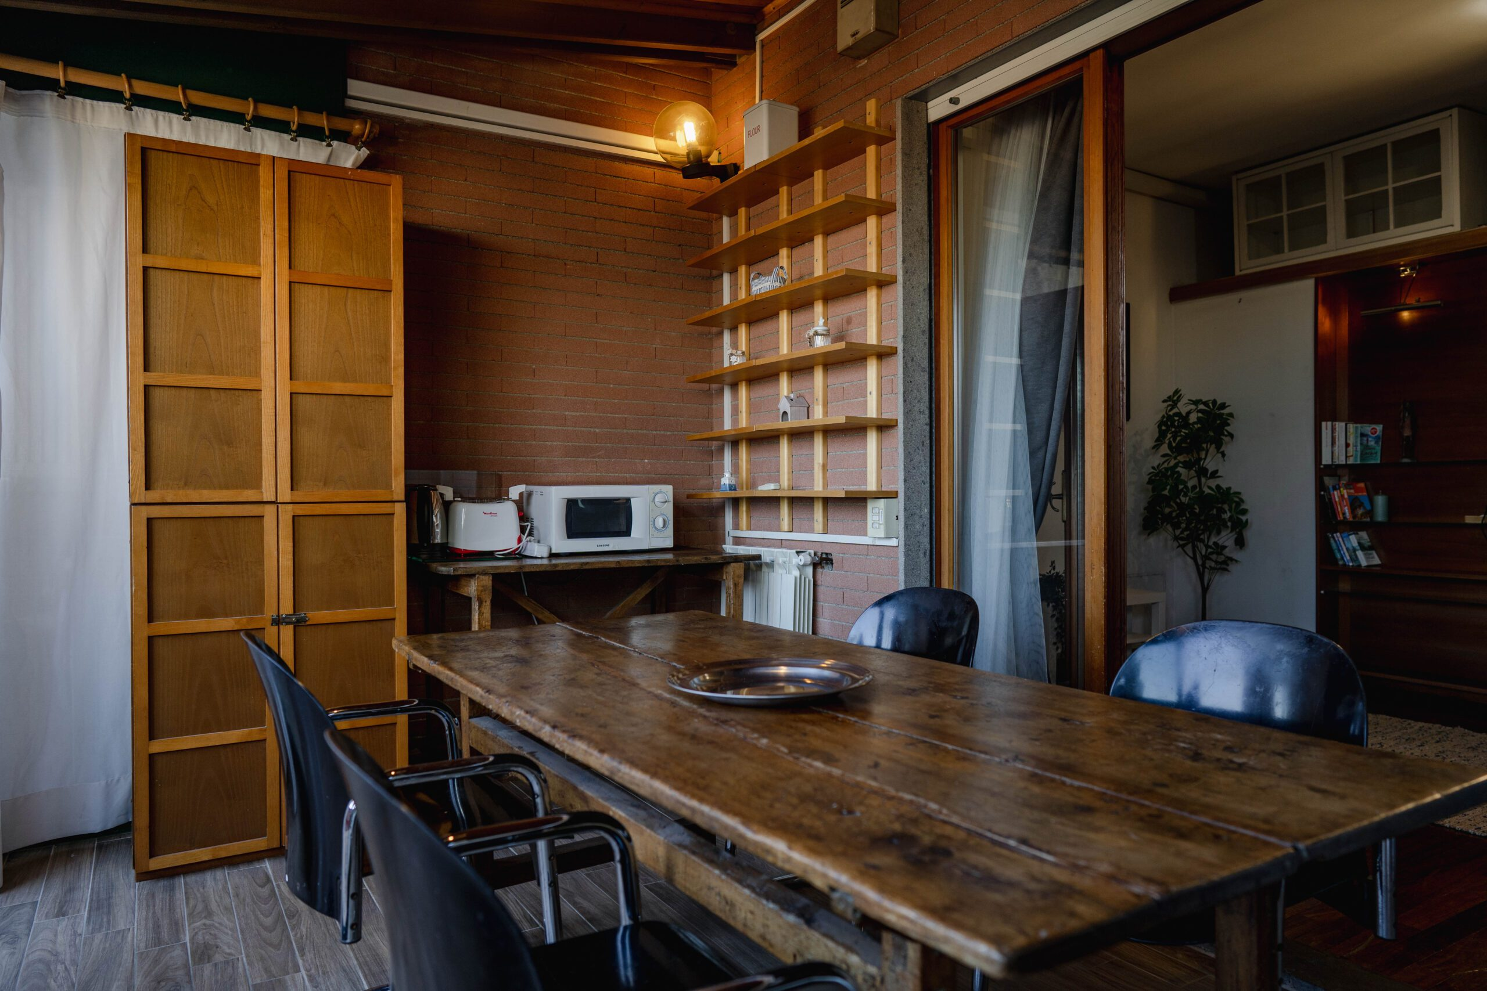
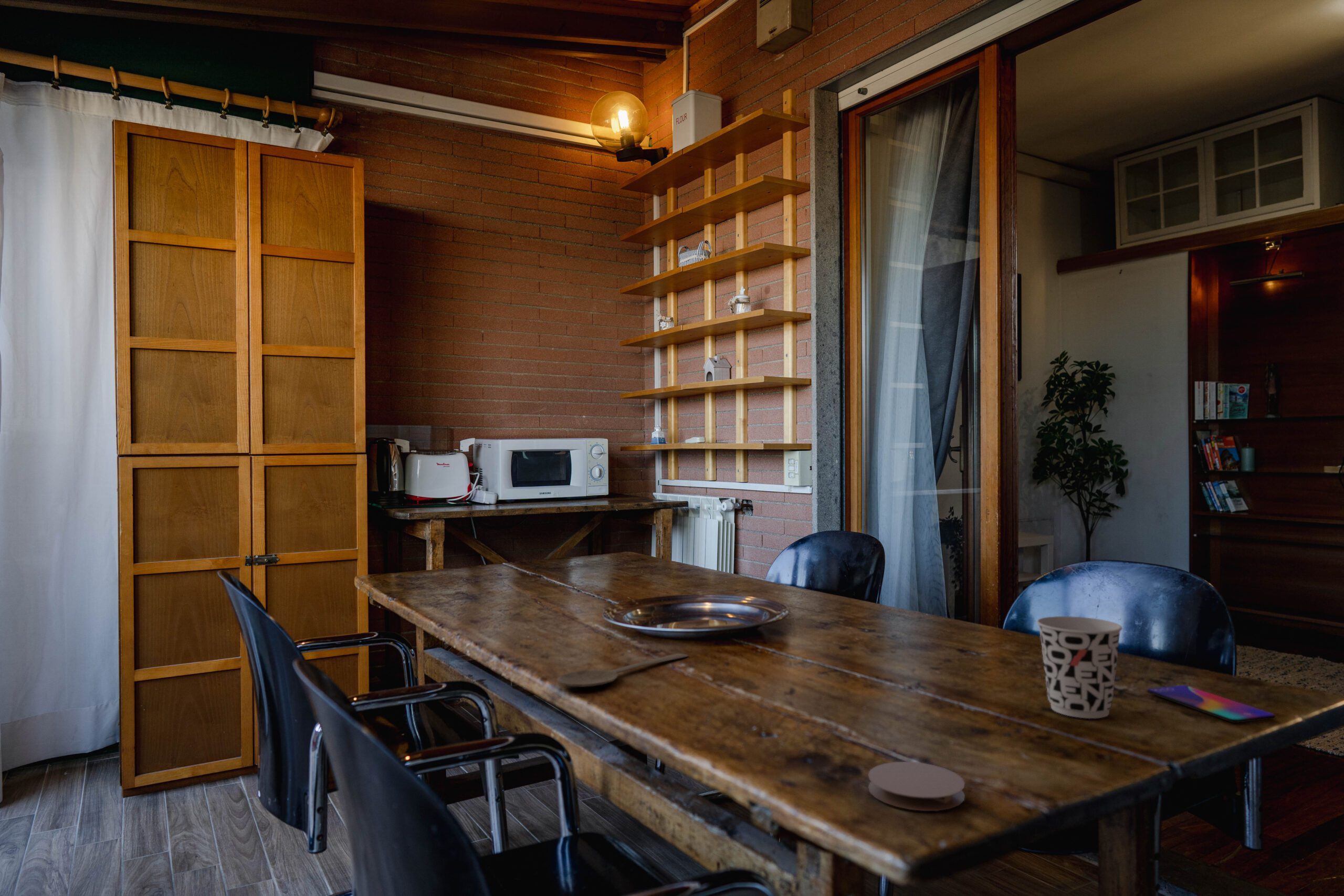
+ coaster [867,761,965,811]
+ smartphone [1147,685,1276,723]
+ wooden spoon [556,653,688,688]
+ cup [1036,616,1123,719]
